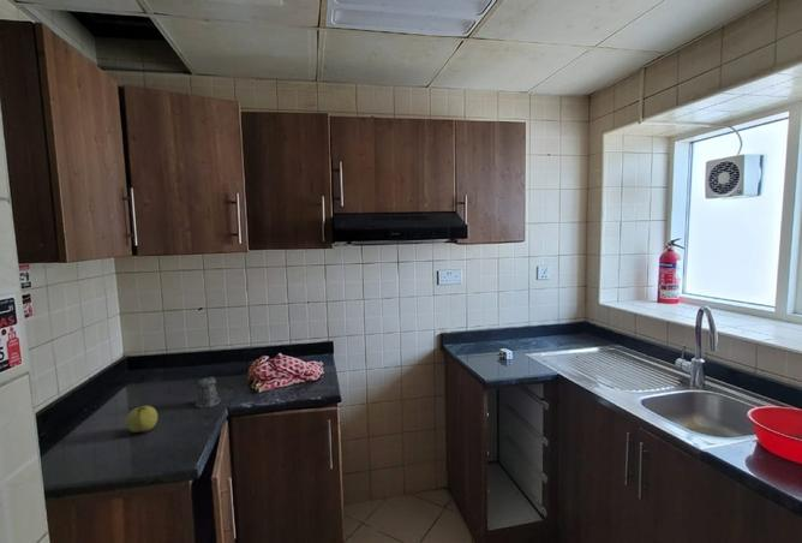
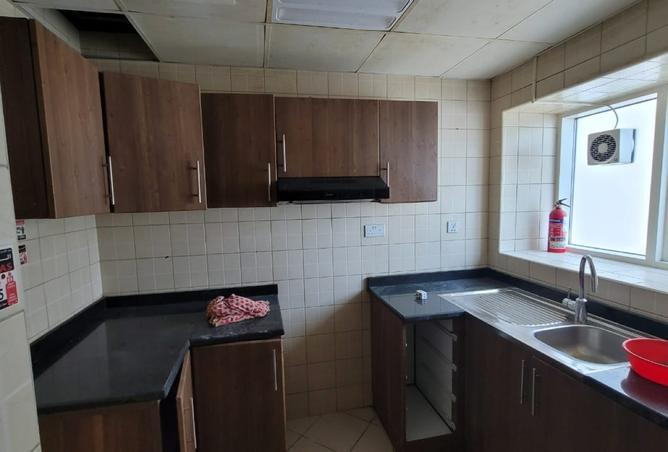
- pepper shaker [185,376,221,410]
- apple [124,405,158,434]
